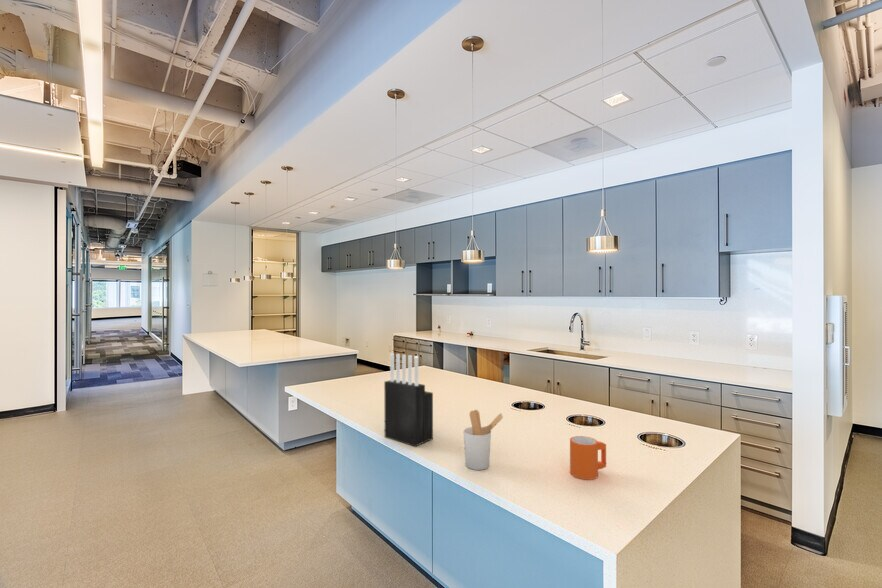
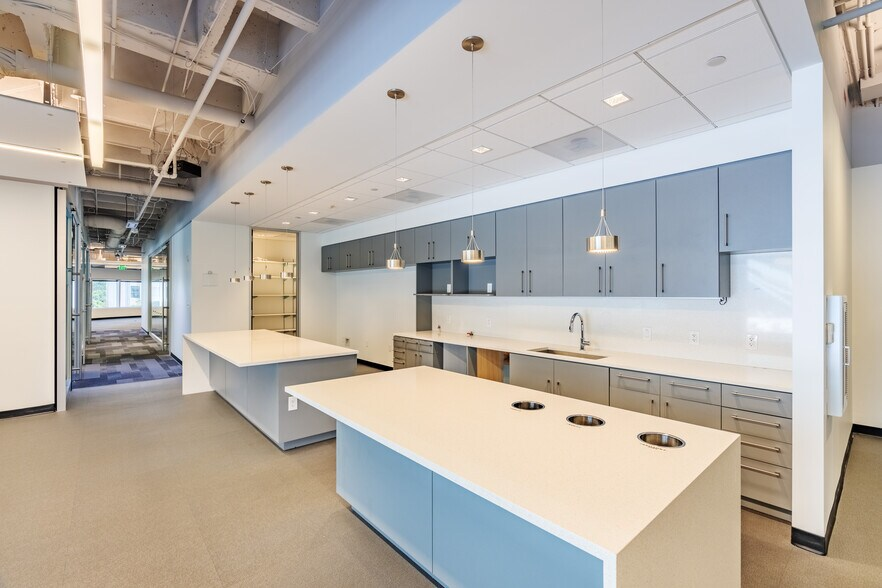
- mug [569,435,607,481]
- knife block [383,352,434,448]
- utensil holder [463,409,504,471]
